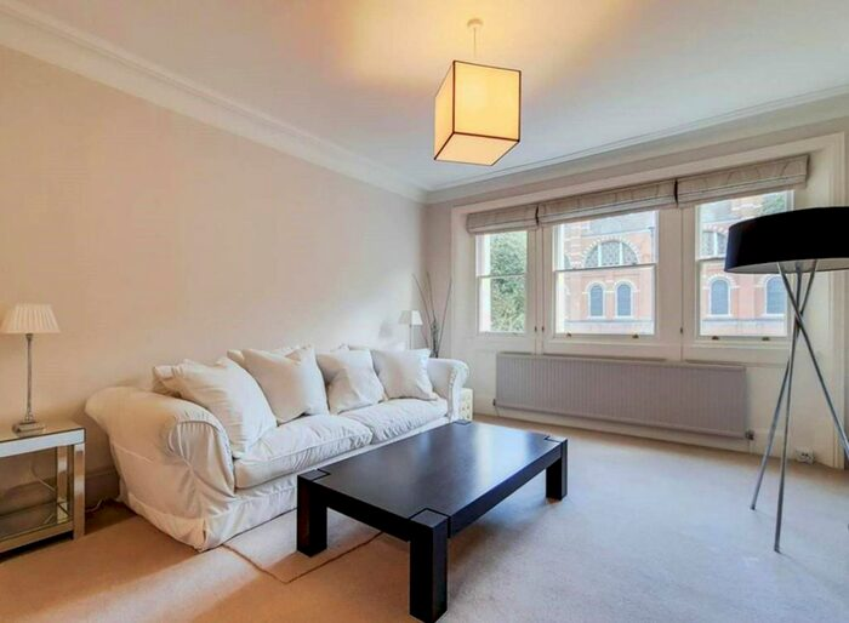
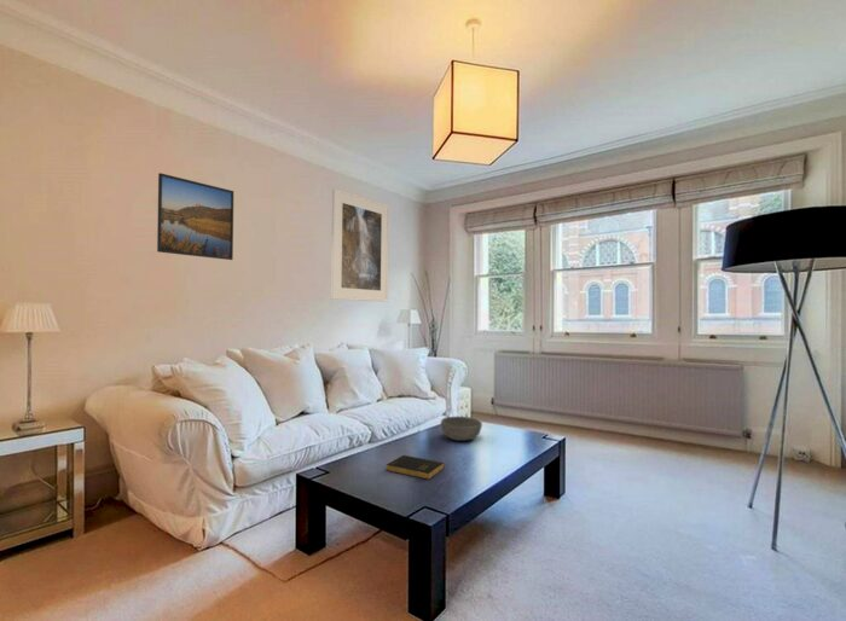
+ book [386,454,445,481]
+ bowl [440,416,483,442]
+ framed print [330,187,390,303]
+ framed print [156,172,234,261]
